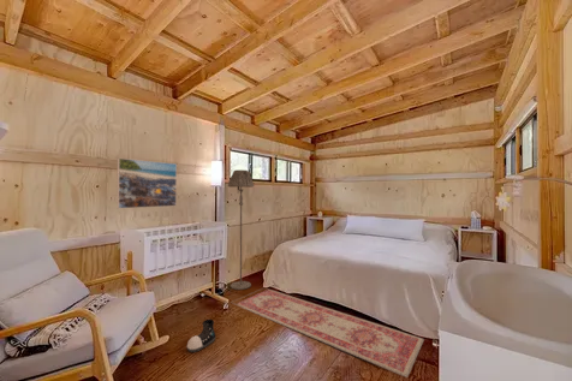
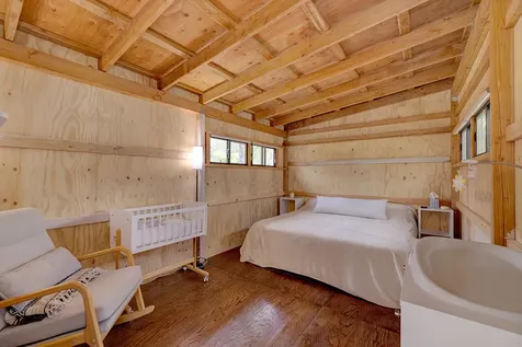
- rug [230,286,425,379]
- floor lamp [227,168,255,291]
- shoe [186,319,216,353]
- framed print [115,157,178,210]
